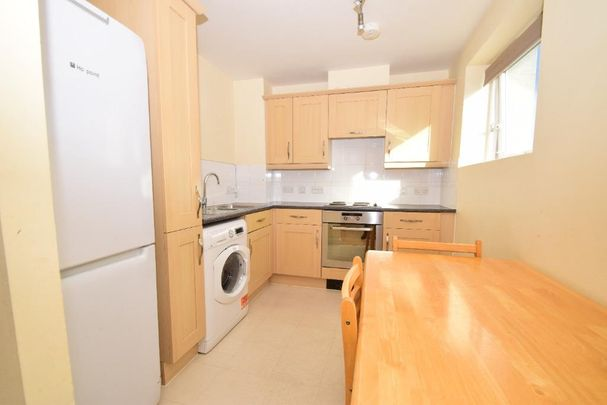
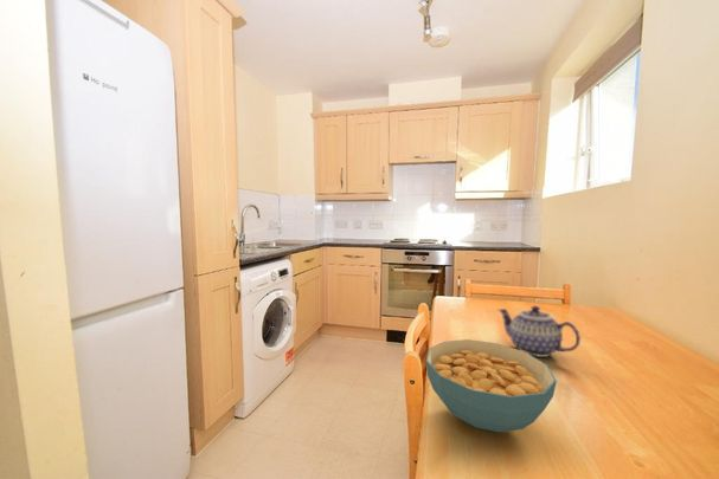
+ cereal bowl [425,338,558,433]
+ teapot [497,305,582,358]
